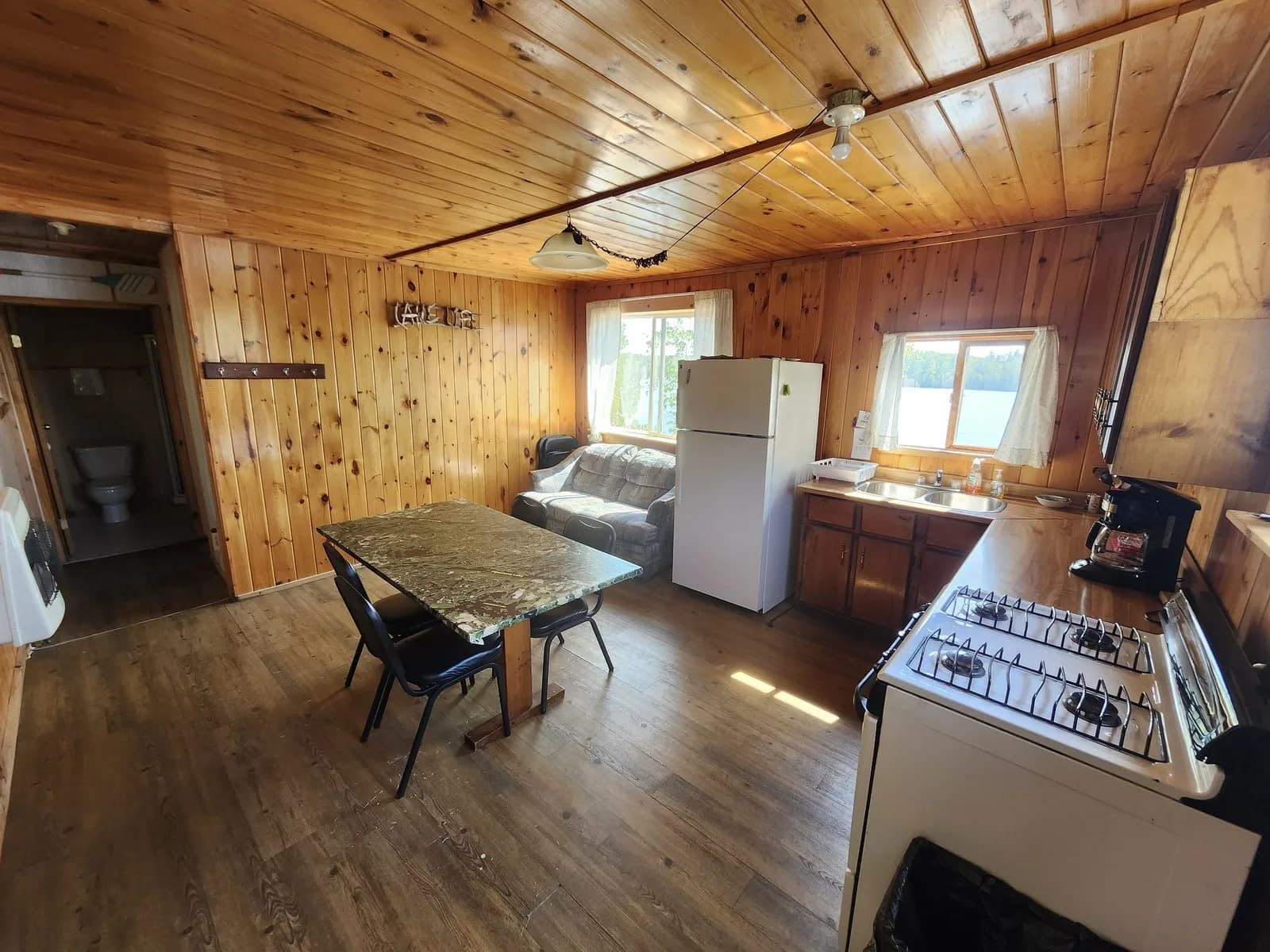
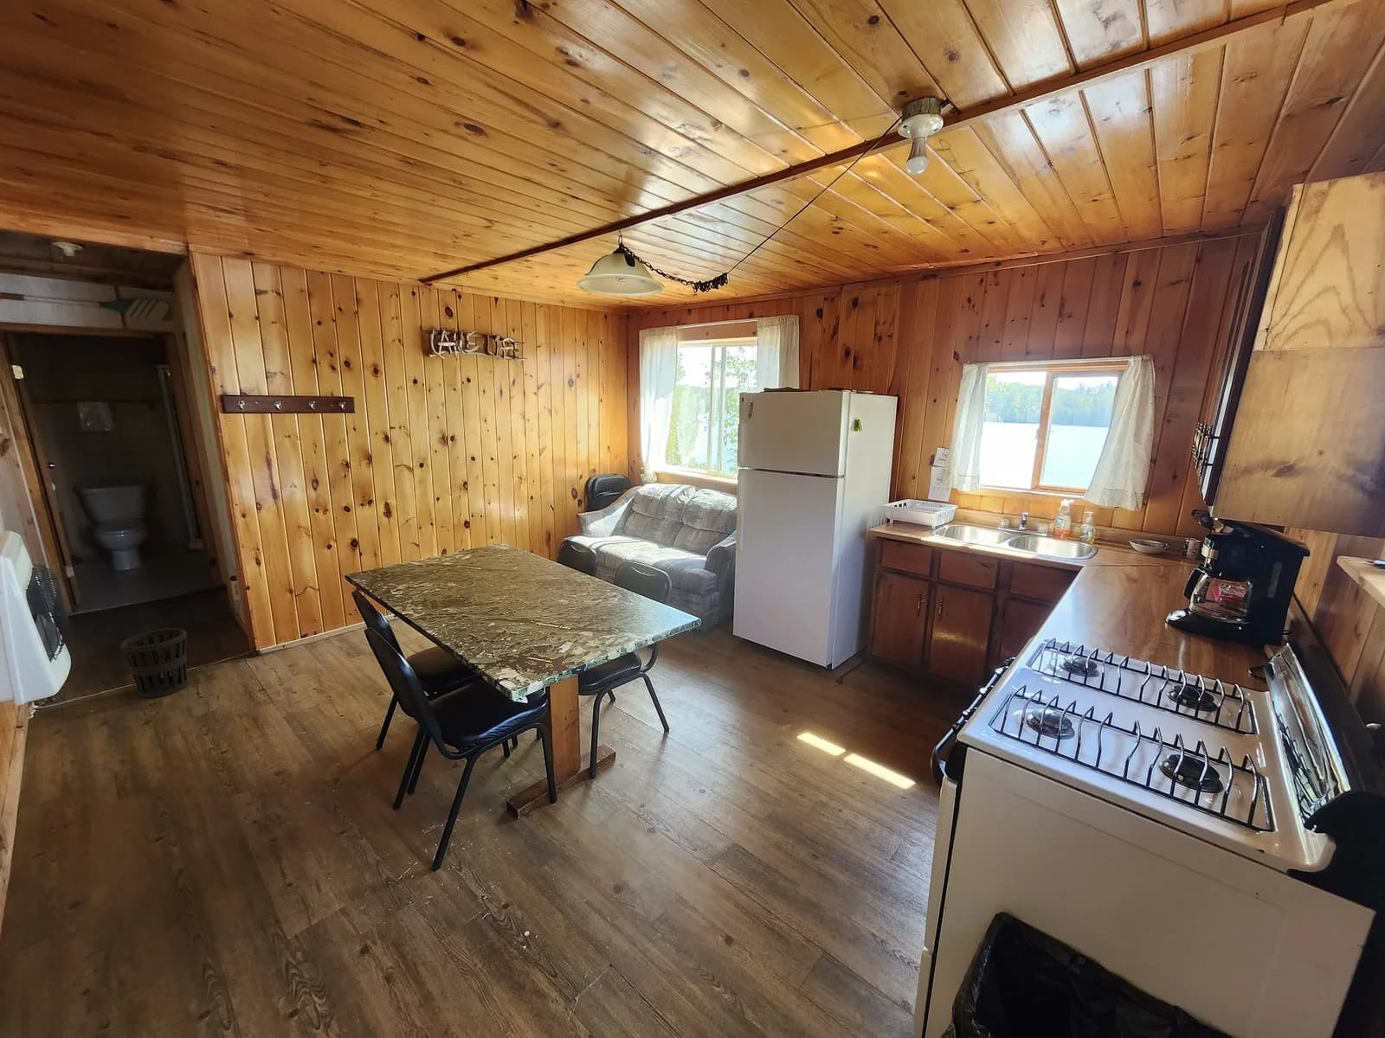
+ wastebasket [120,627,190,699]
